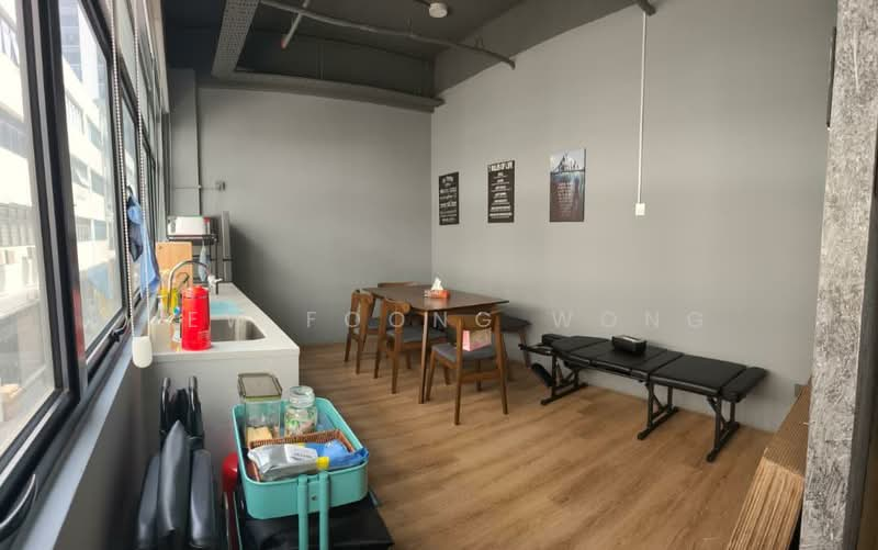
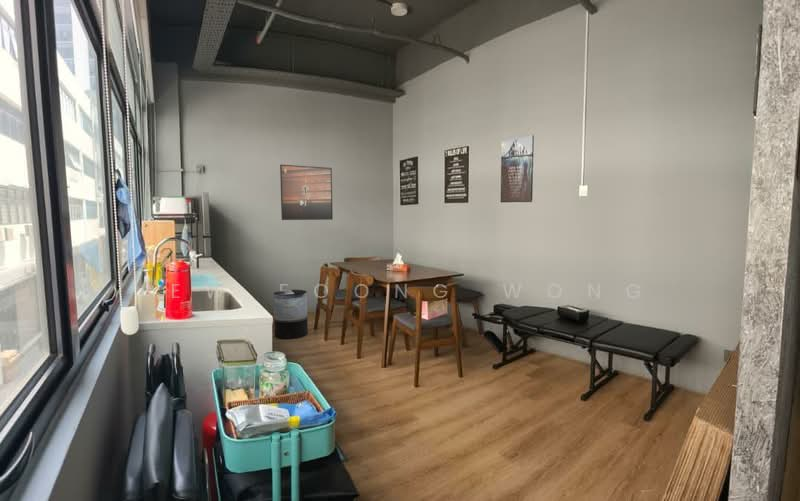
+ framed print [279,164,334,221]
+ trash can [273,289,309,340]
